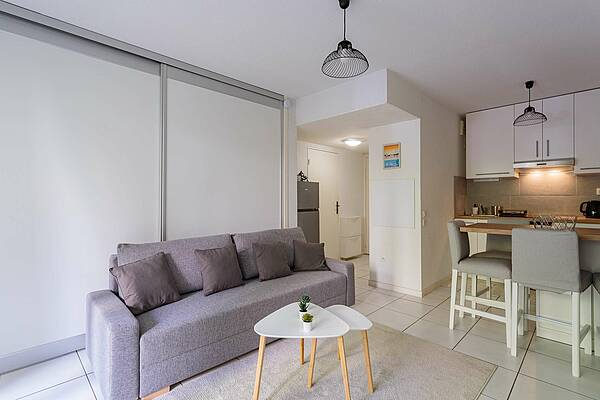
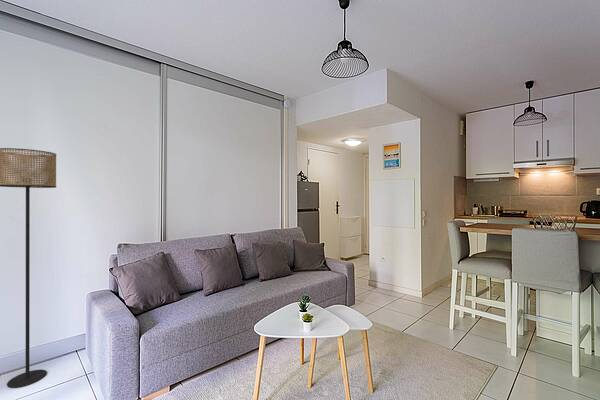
+ floor lamp [0,147,57,389]
